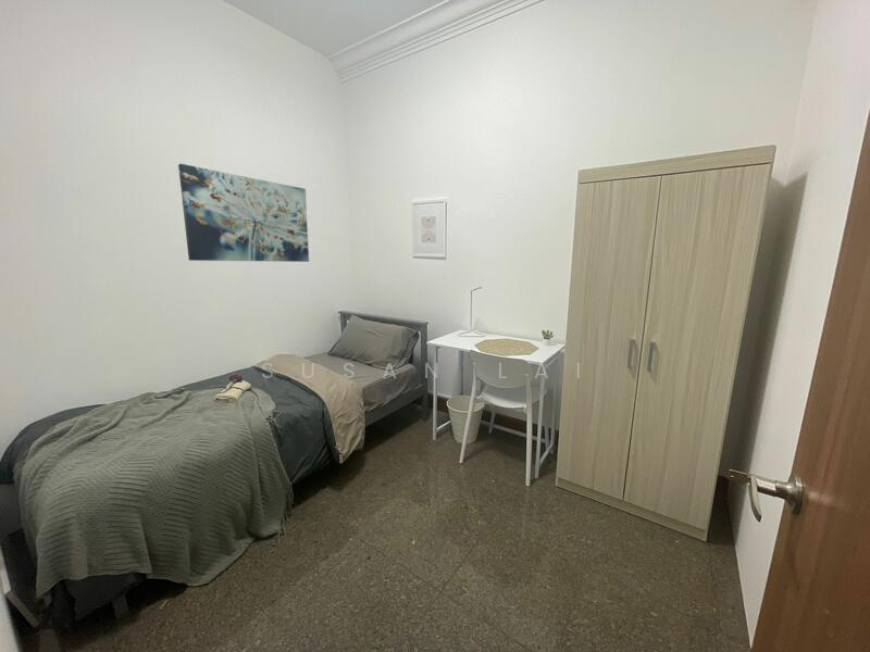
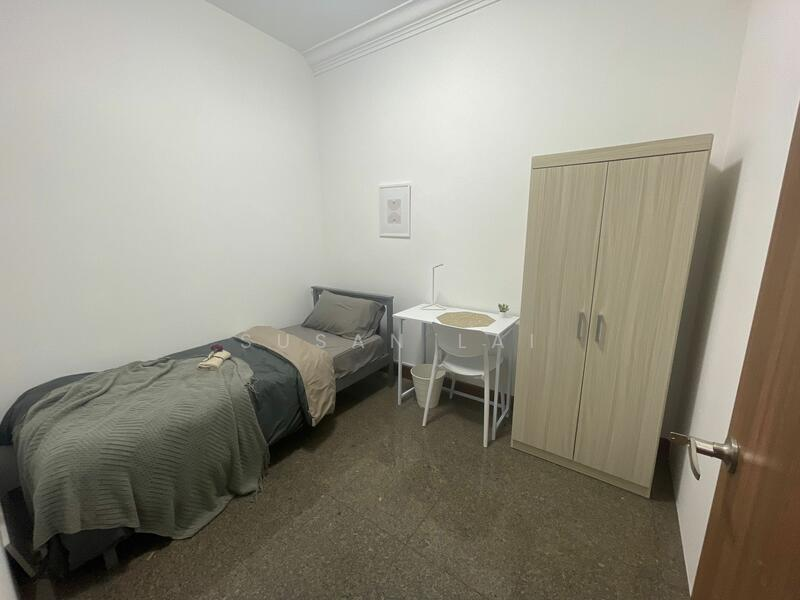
- wall art [177,163,310,263]
